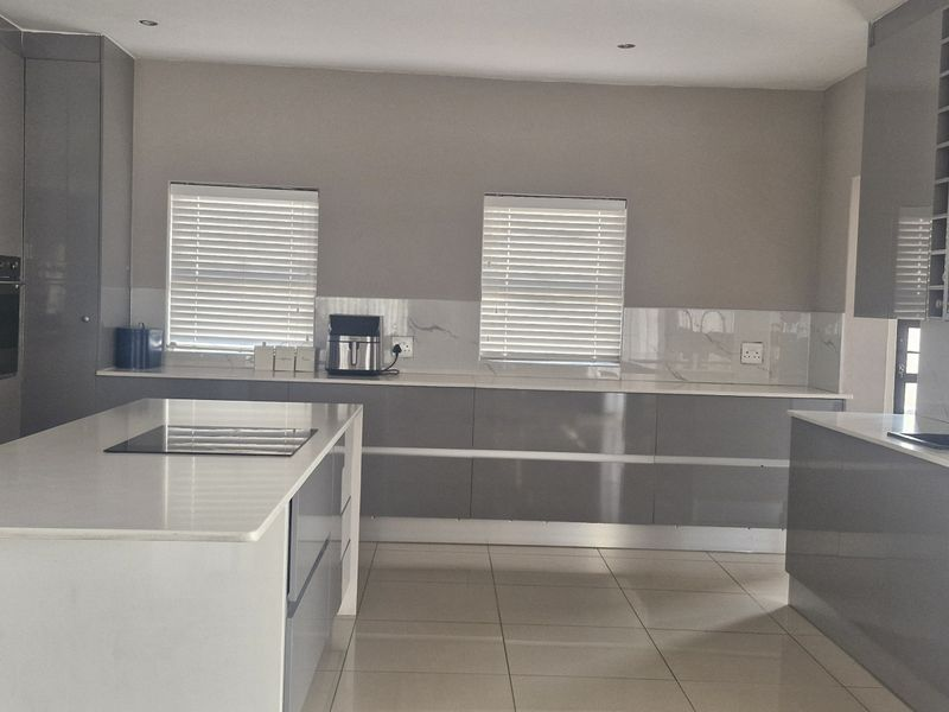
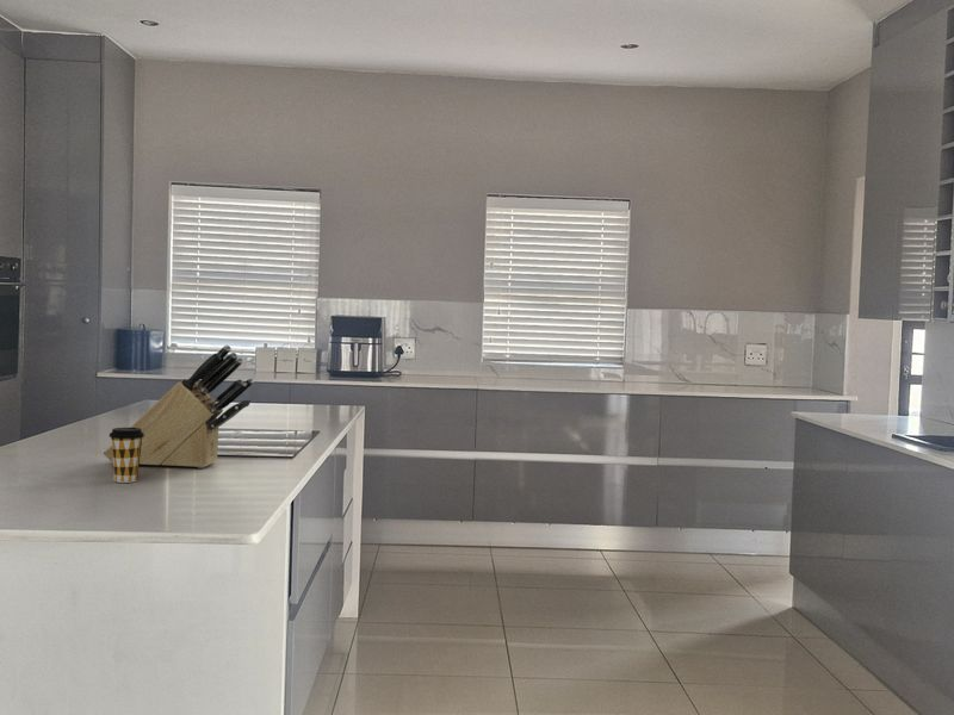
+ coffee cup [109,427,144,484]
+ knife block [103,344,255,470]
